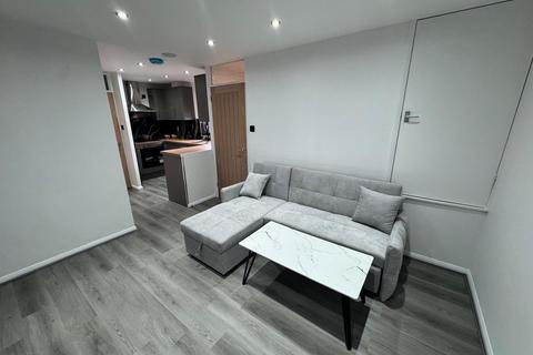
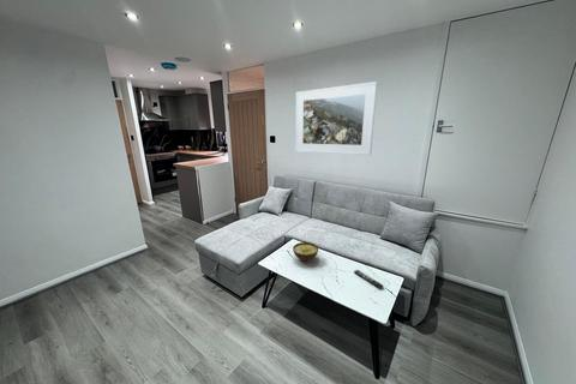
+ bowl [292,241,319,263]
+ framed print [295,80,378,156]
+ remote control [353,269,385,290]
